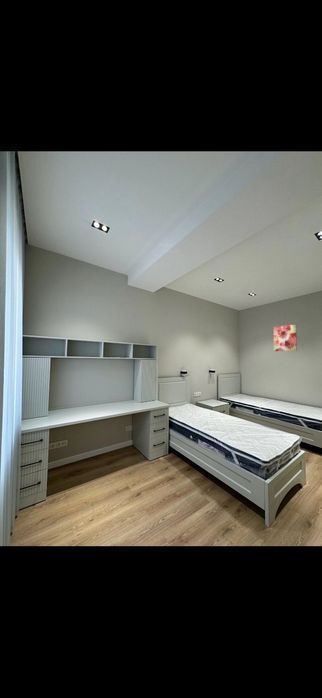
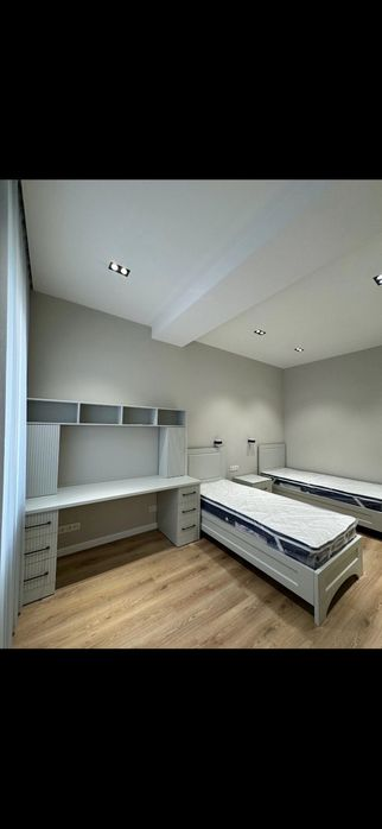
- wall art [273,324,298,352]
